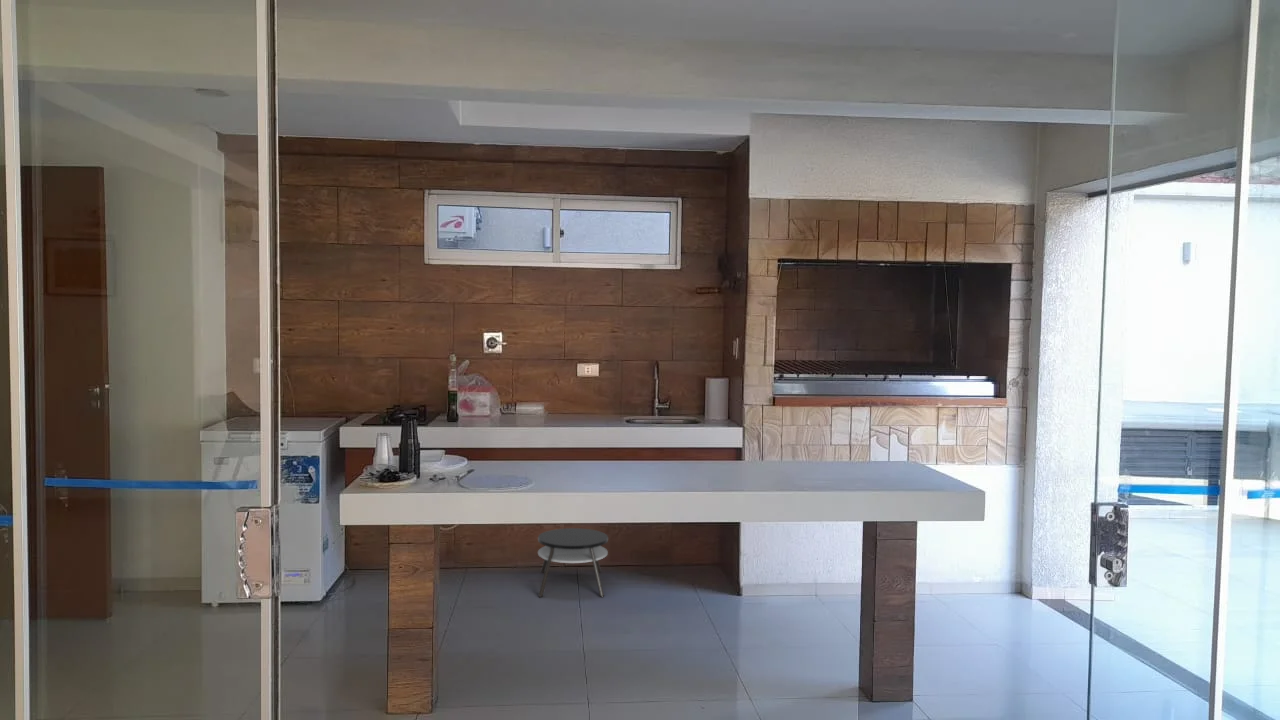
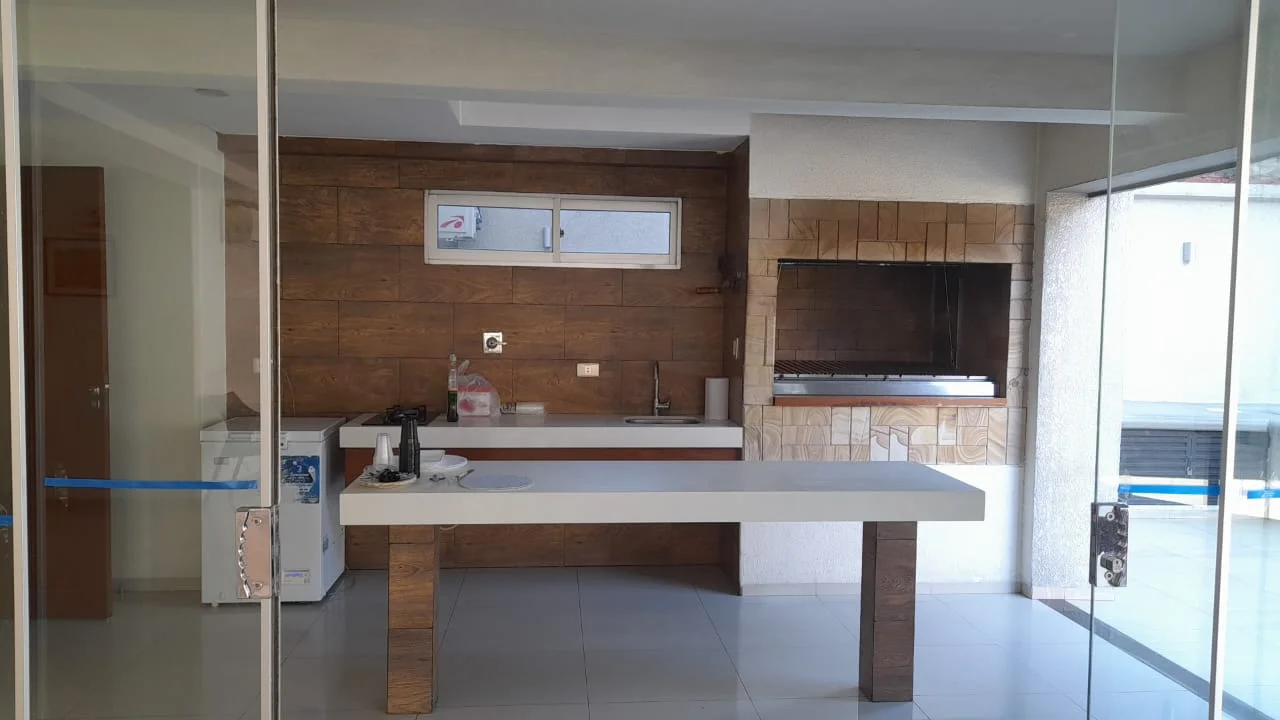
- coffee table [537,527,609,598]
